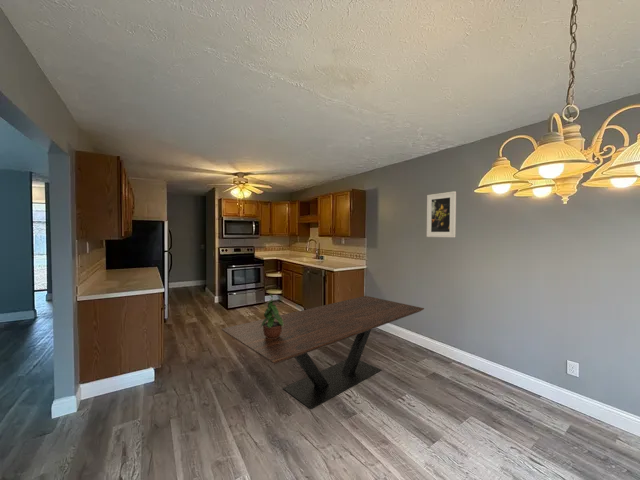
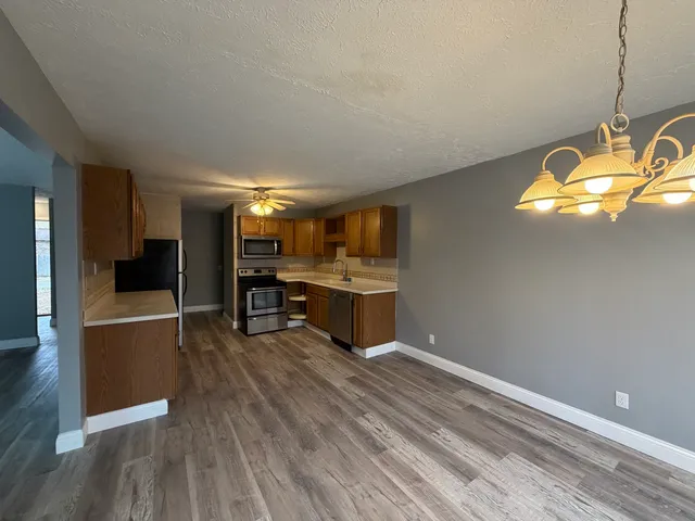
- potted plant [261,293,284,339]
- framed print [426,190,457,238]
- dining table [221,295,425,410]
